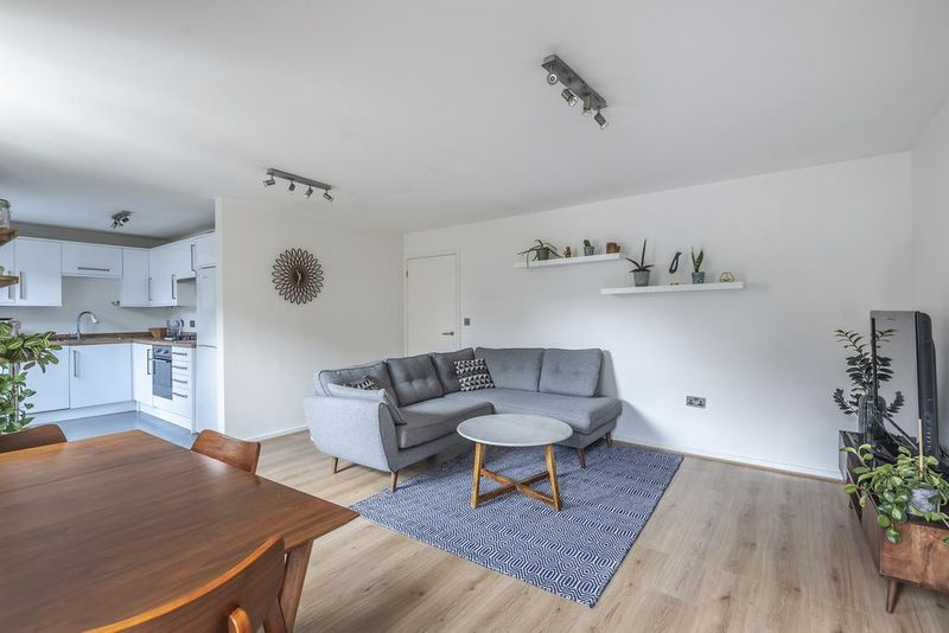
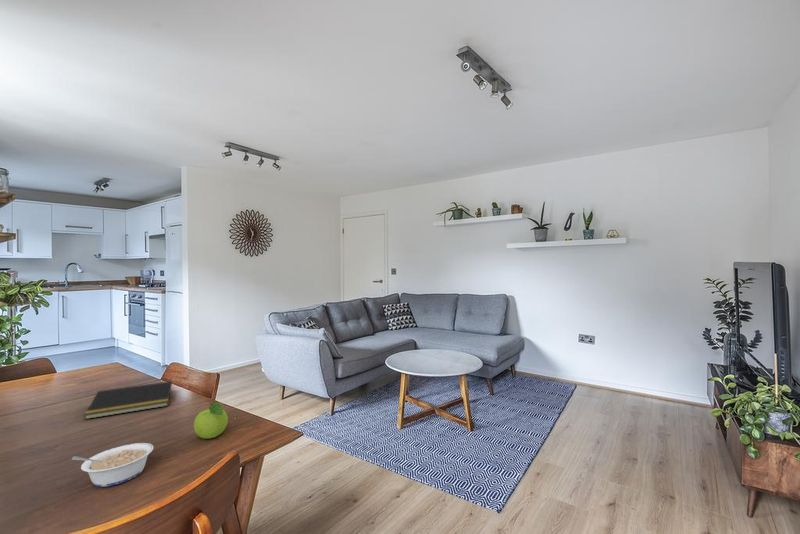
+ notepad [83,380,173,420]
+ legume [71,442,154,488]
+ fruit [193,401,229,440]
